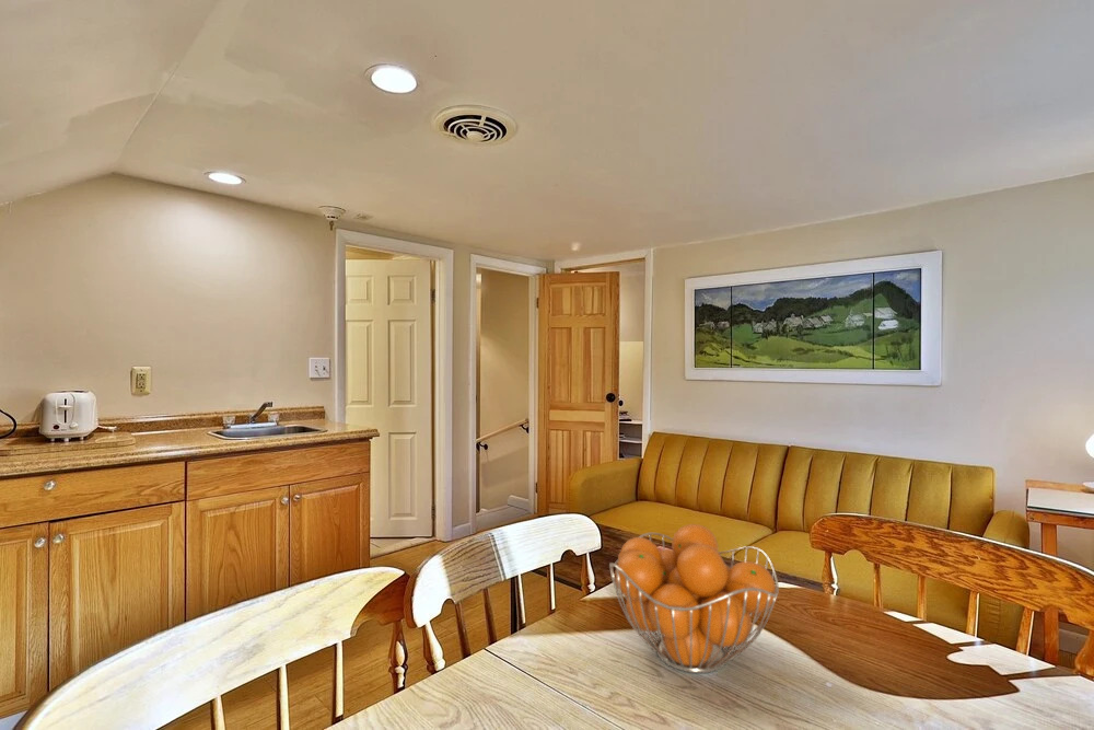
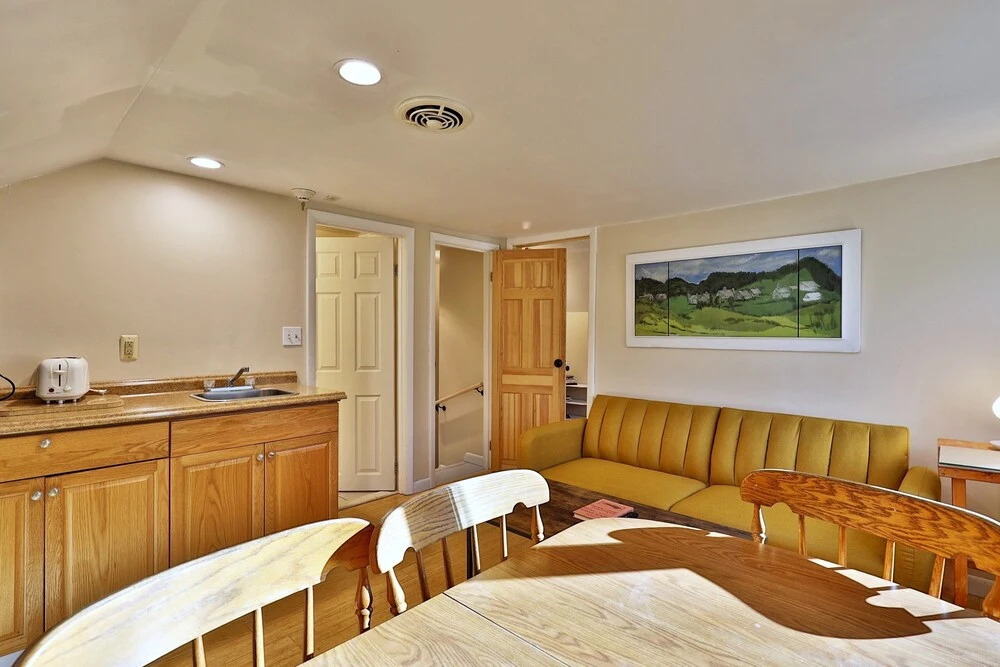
- fruit basket [608,523,780,674]
